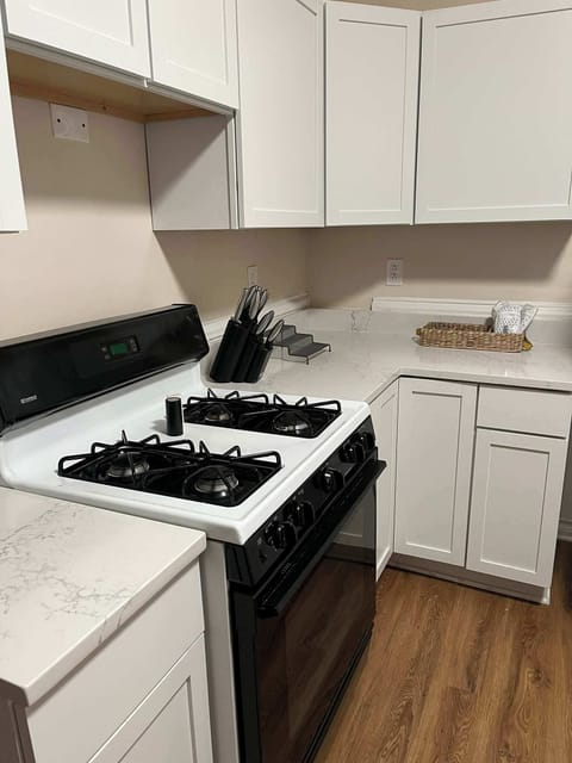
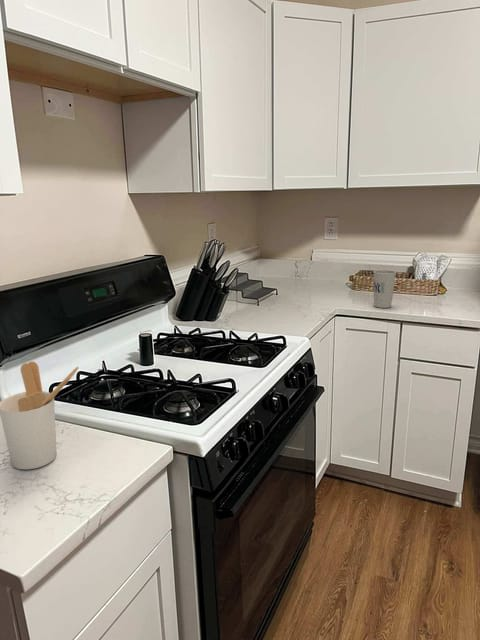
+ cup [373,269,397,309]
+ utensil holder [0,360,80,471]
